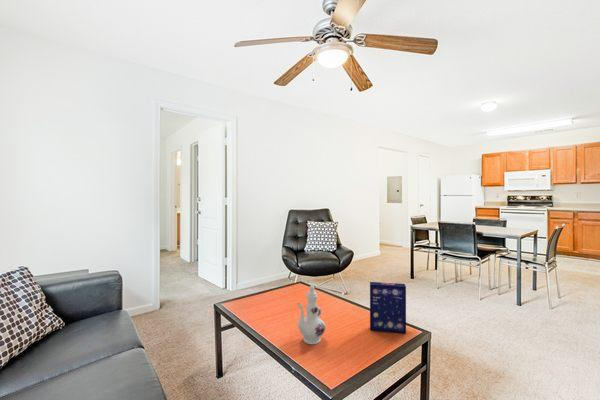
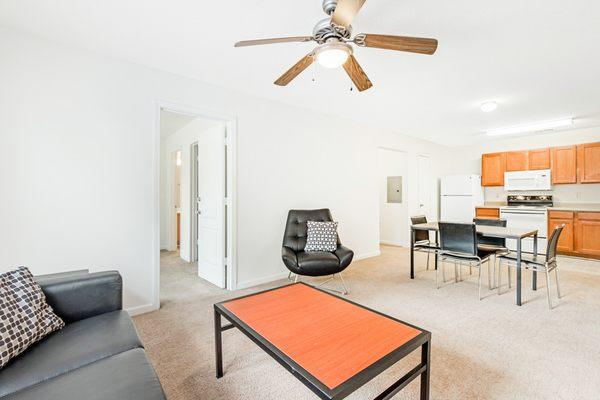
- chinaware [296,284,327,345]
- cereal box [369,281,407,335]
